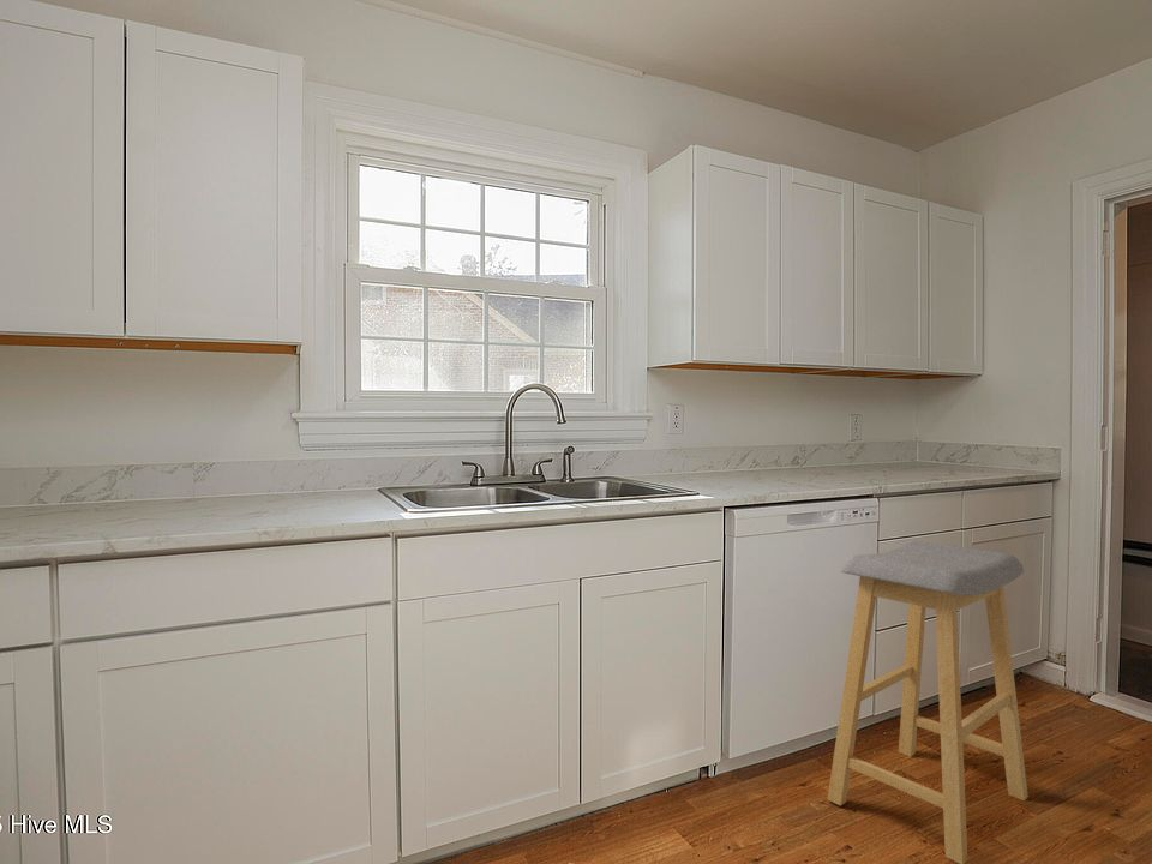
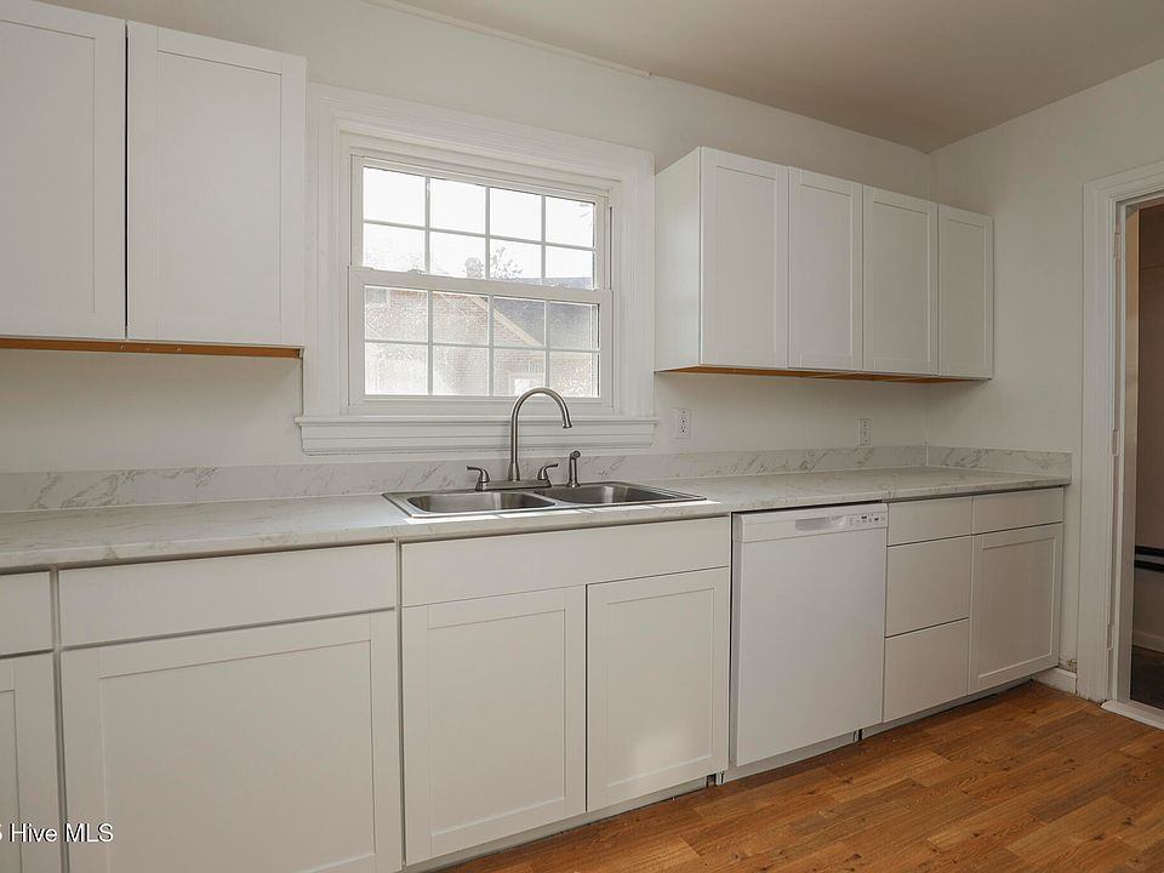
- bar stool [827,540,1030,864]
